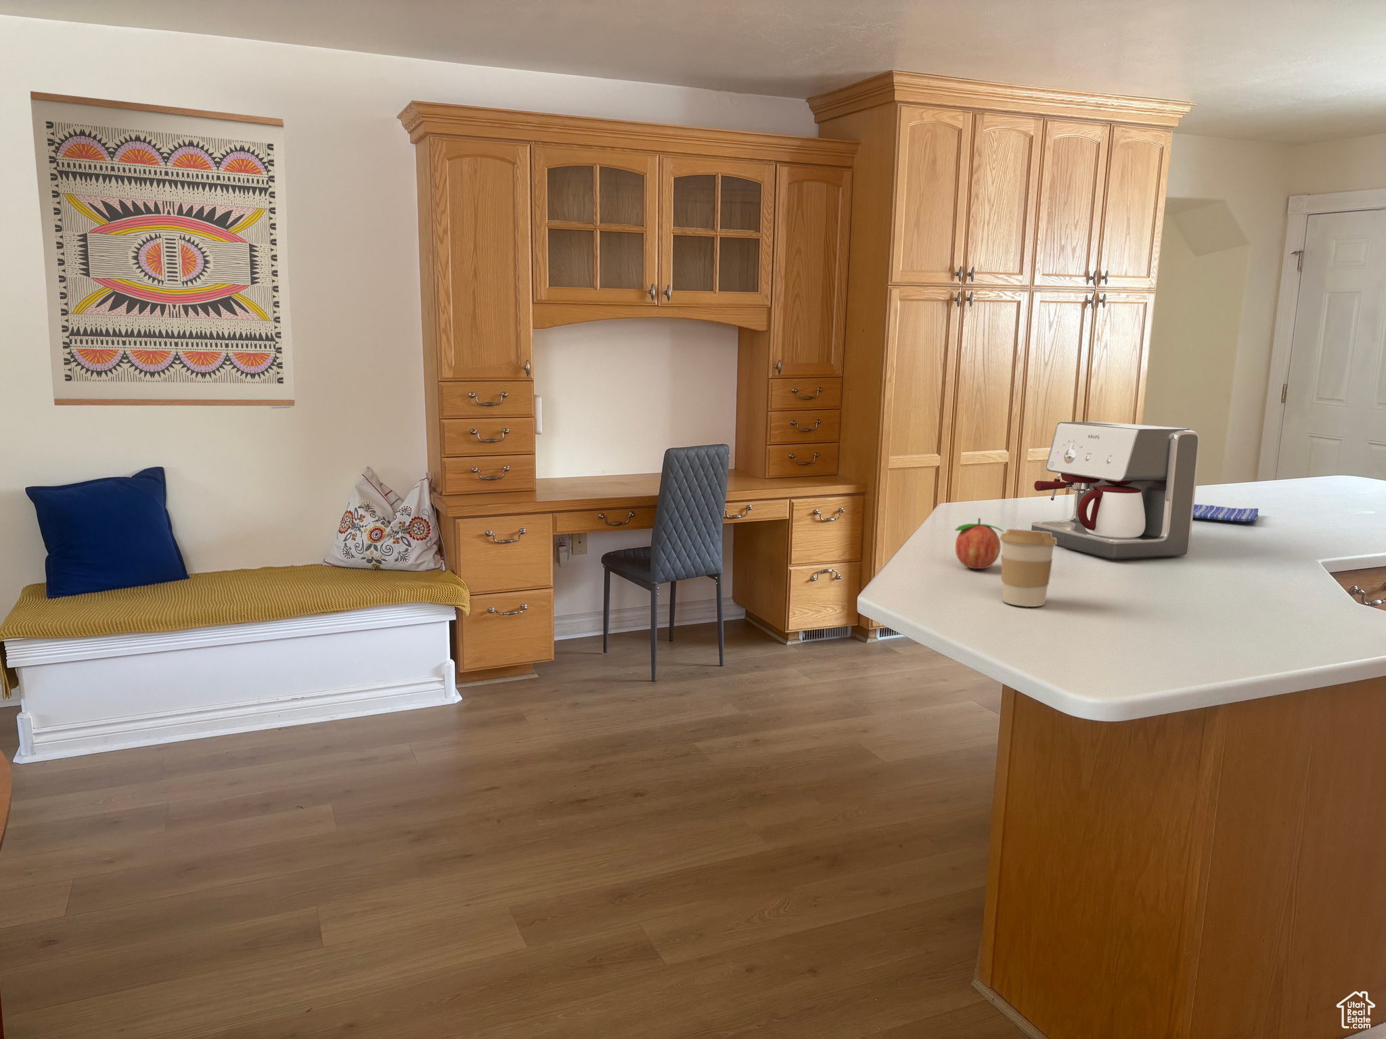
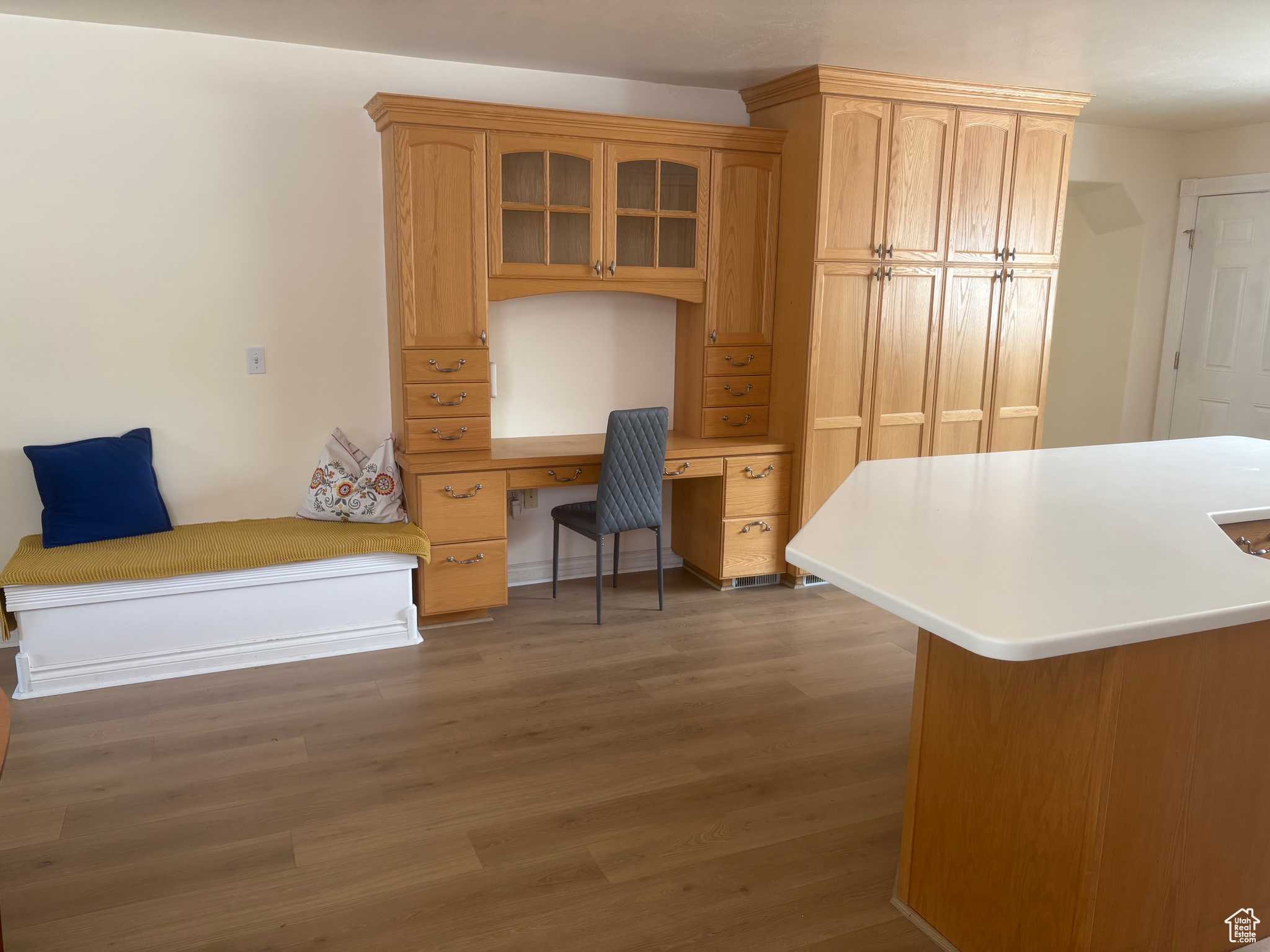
- dish towel [1193,504,1258,522]
- coffee maker [1030,421,1200,560]
- fruit [954,517,1005,570]
- coffee cup [999,528,1058,608]
- wall art [29,91,296,406]
